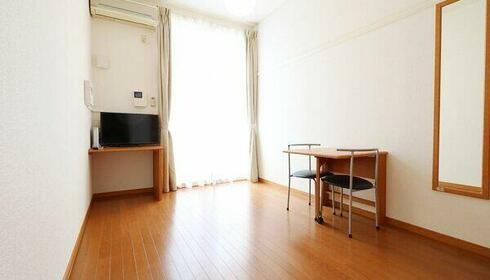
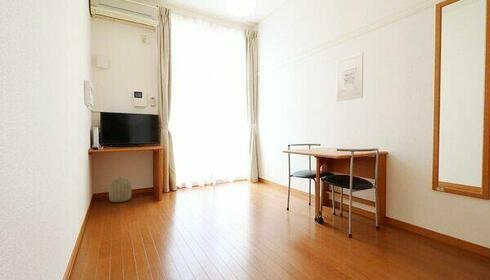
+ wall art [335,51,364,102]
+ basket [108,176,132,203]
